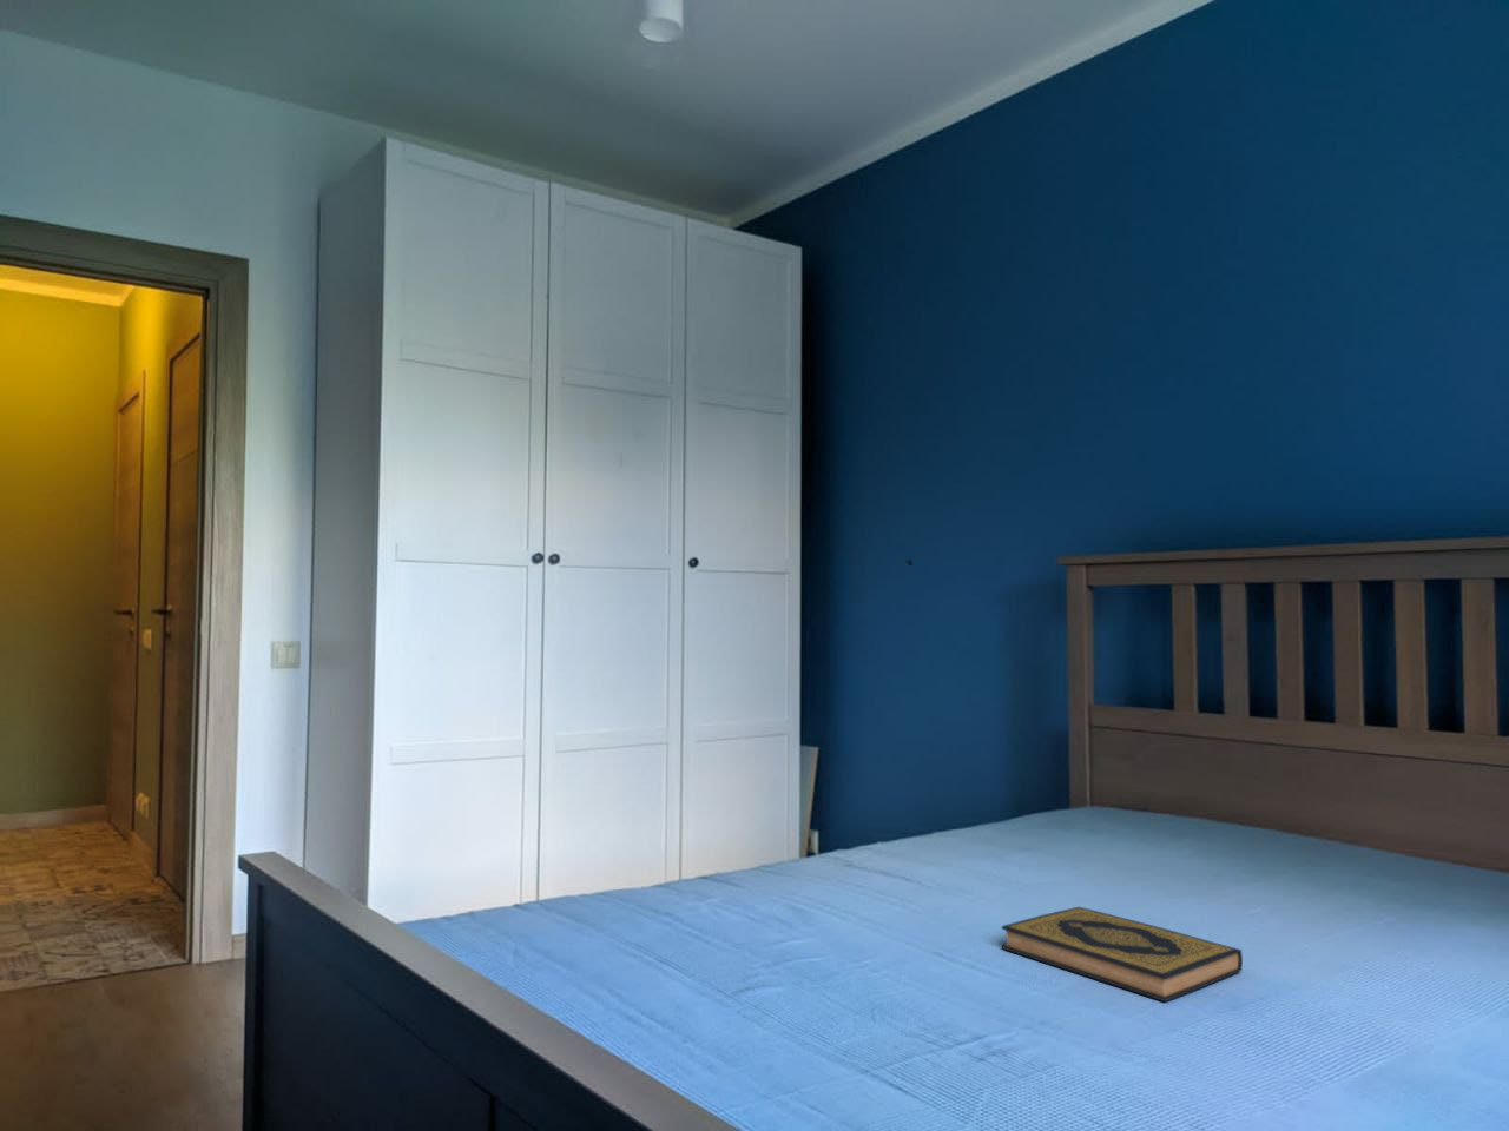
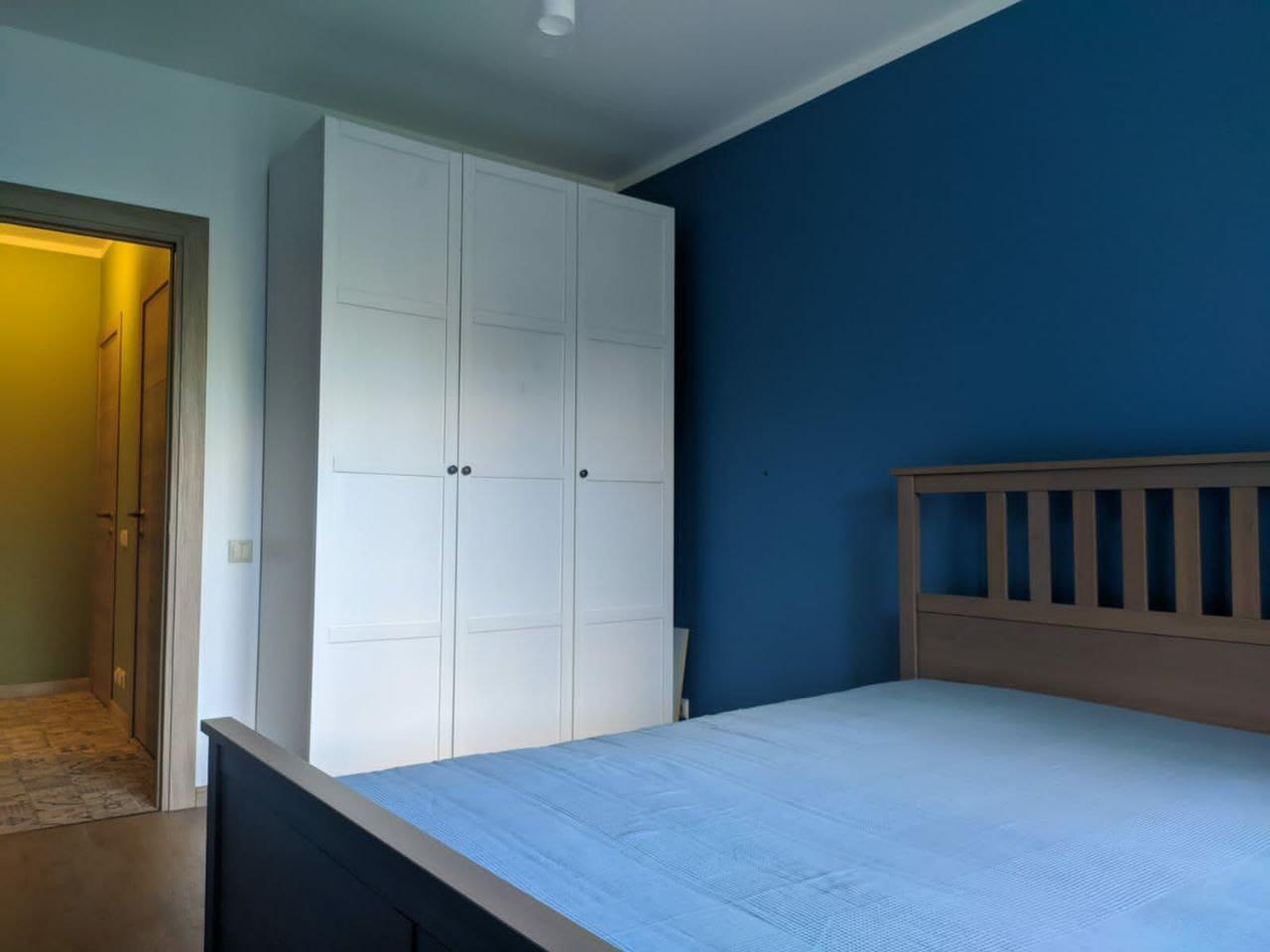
- hardback book [1000,906,1244,1003]
